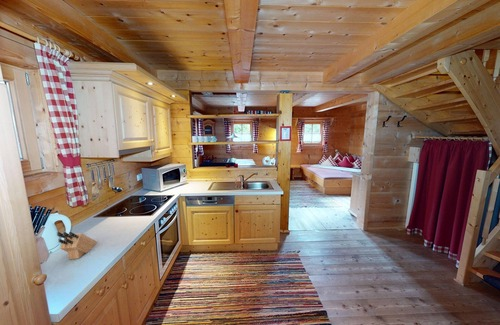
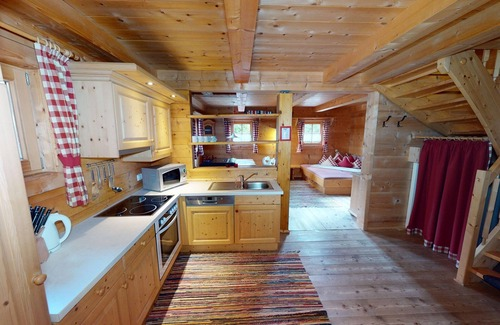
- knife block [56,231,98,260]
